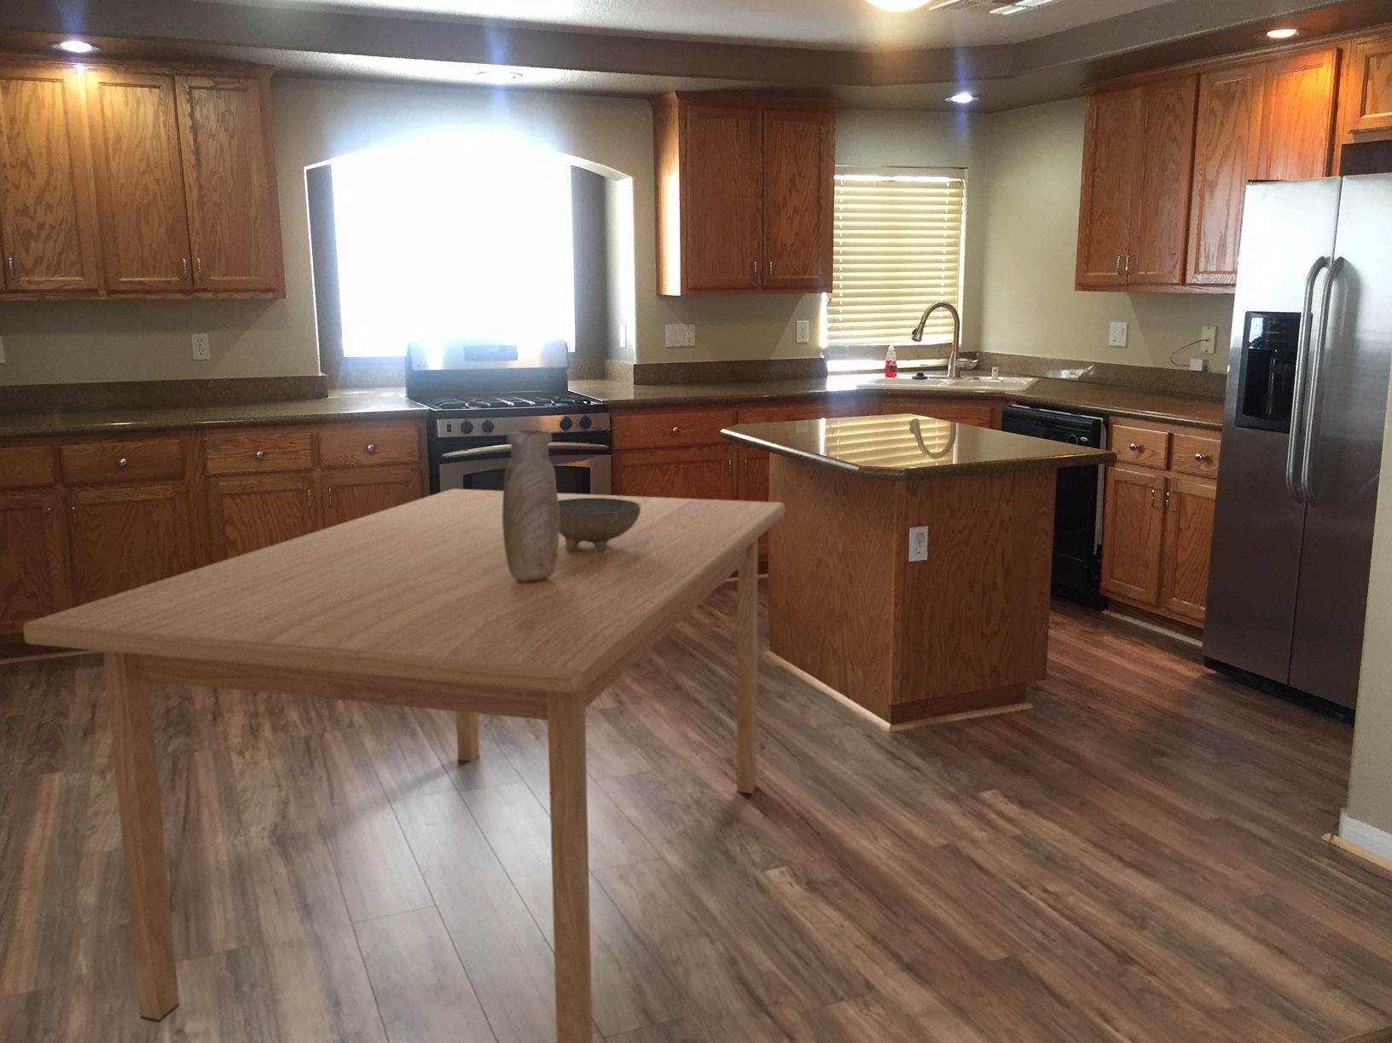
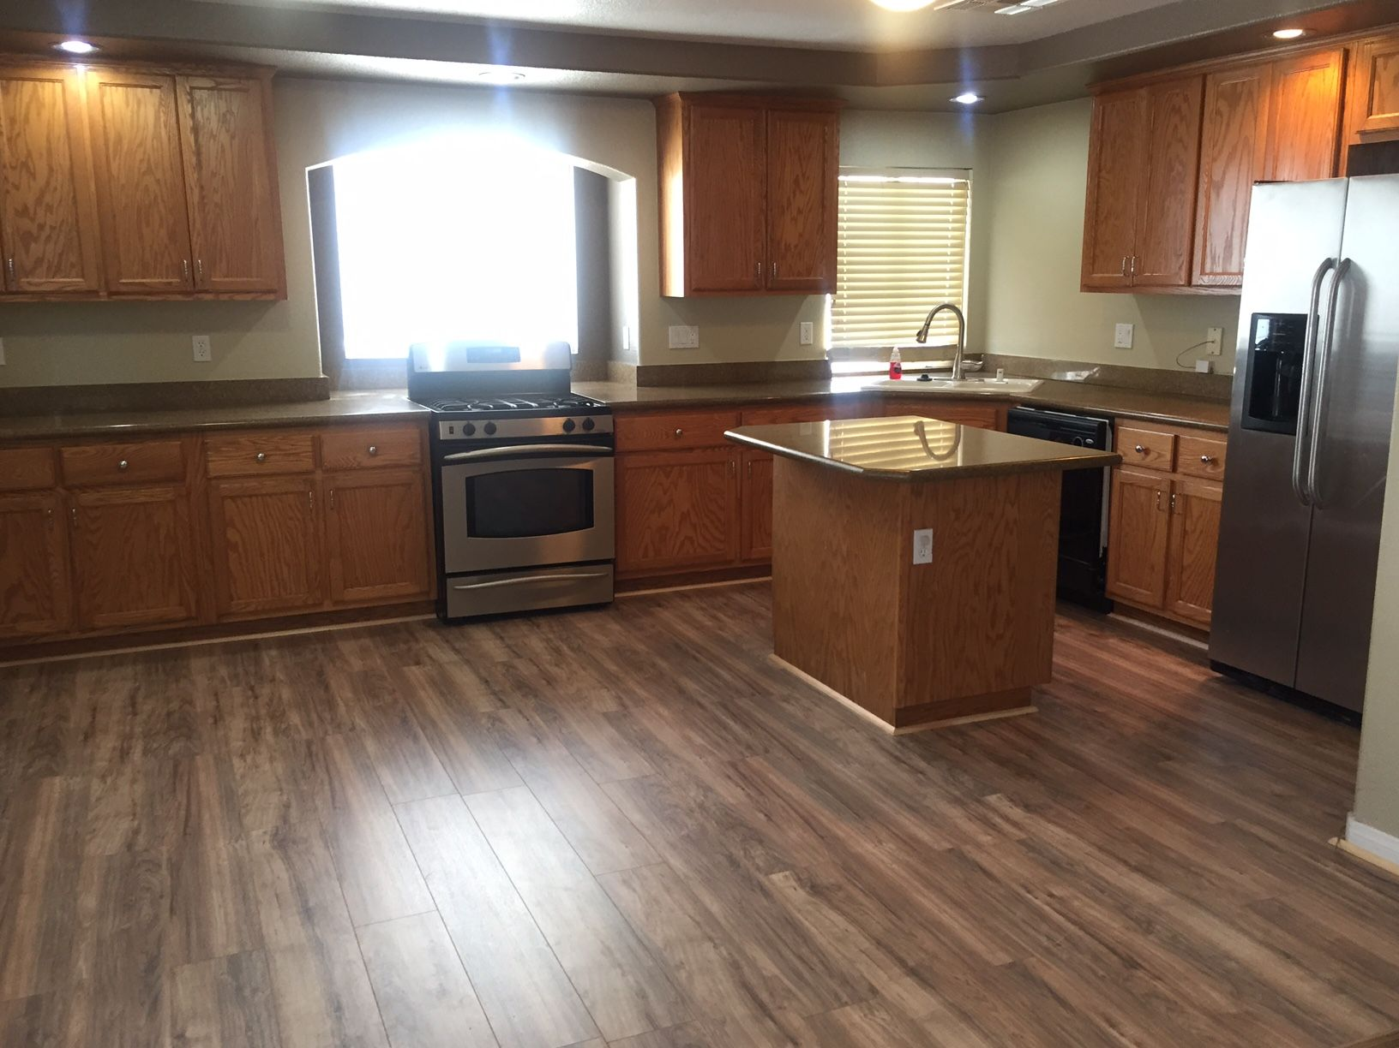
- vase [502,429,559,581]
- table [22,489,786,1043]
- bowl [558,497,640,552]
